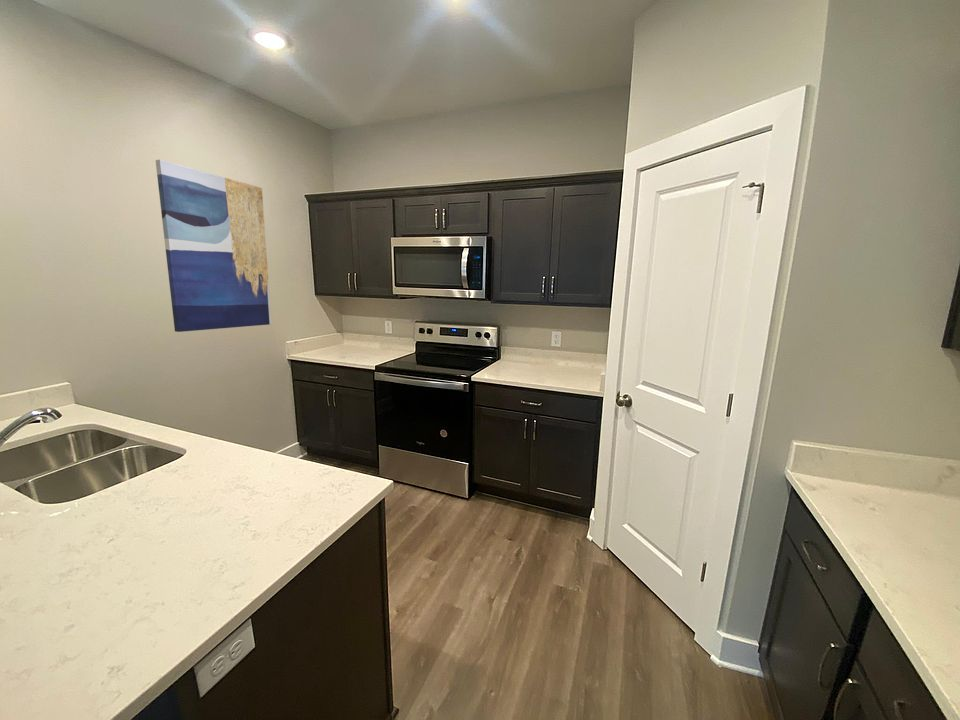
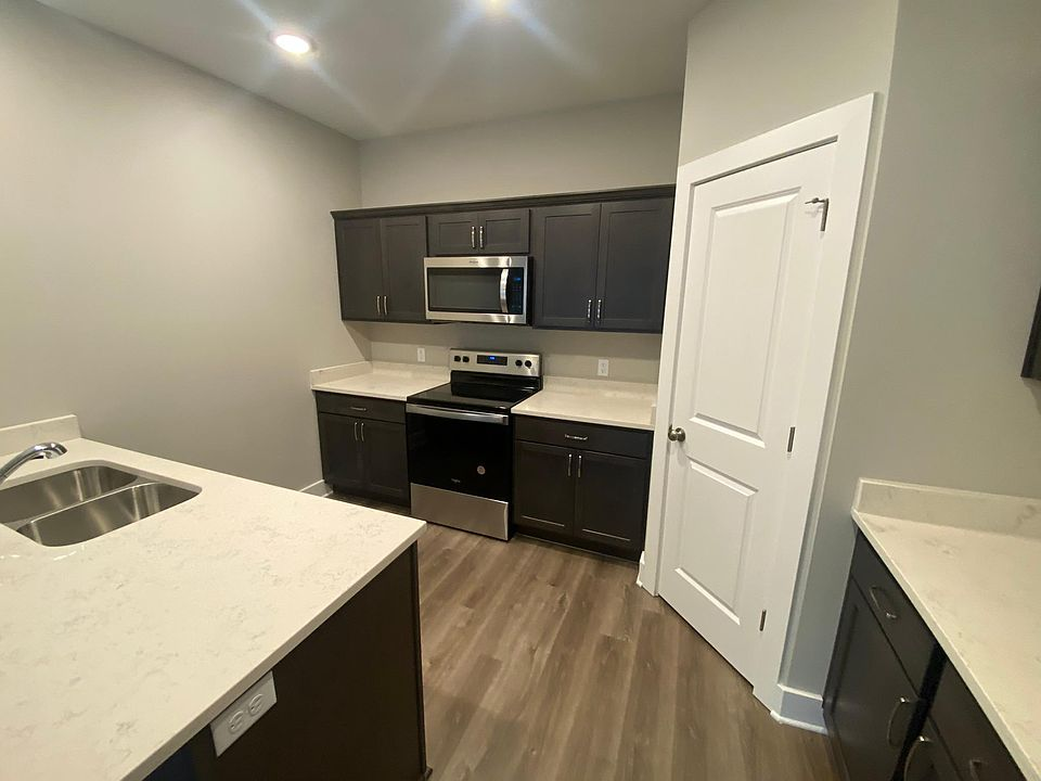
- wall art [155,159,272,333]
